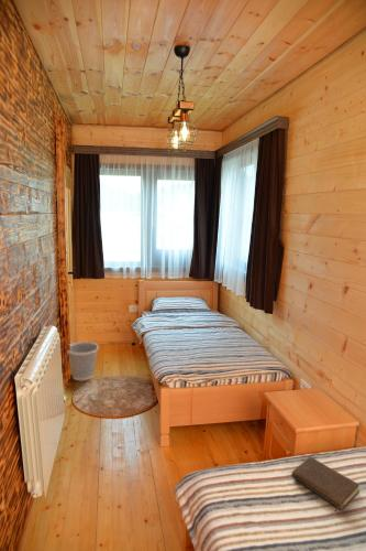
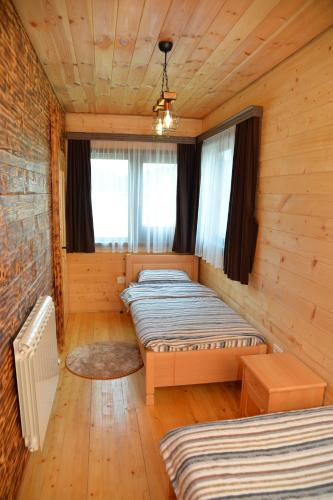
- book [291,455,361,512]
- wastebasket [67,341,100,381]
